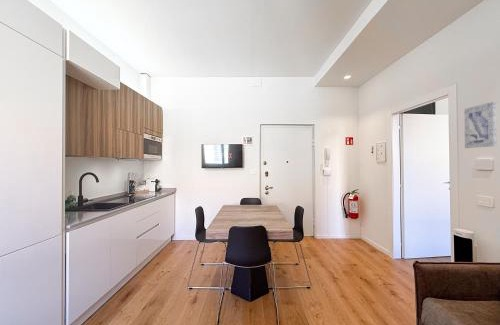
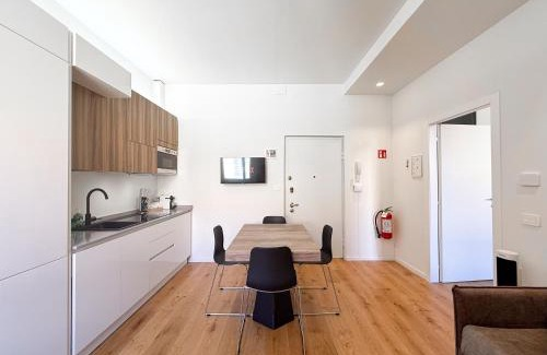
- wall art [463,100,498,149]
